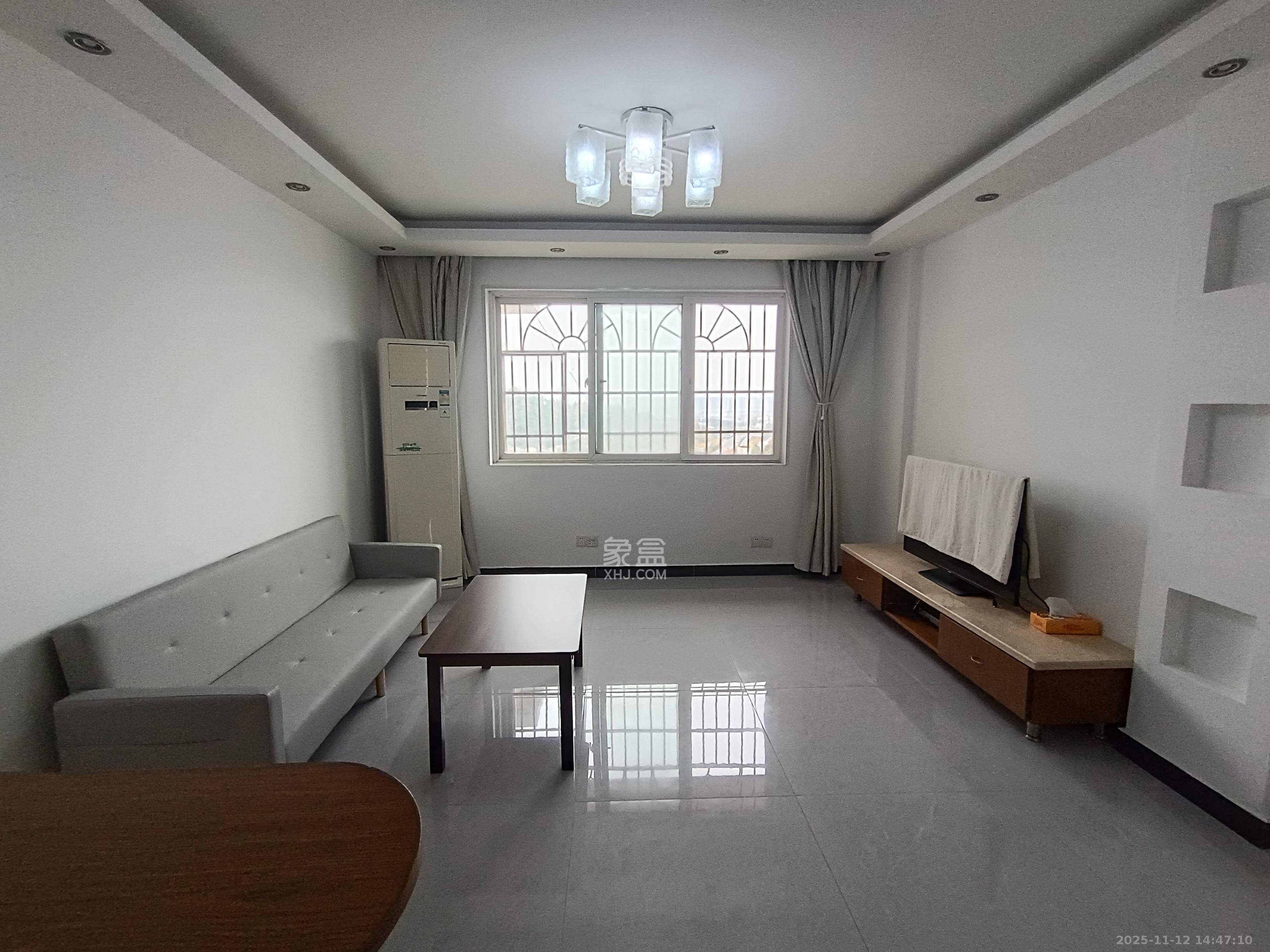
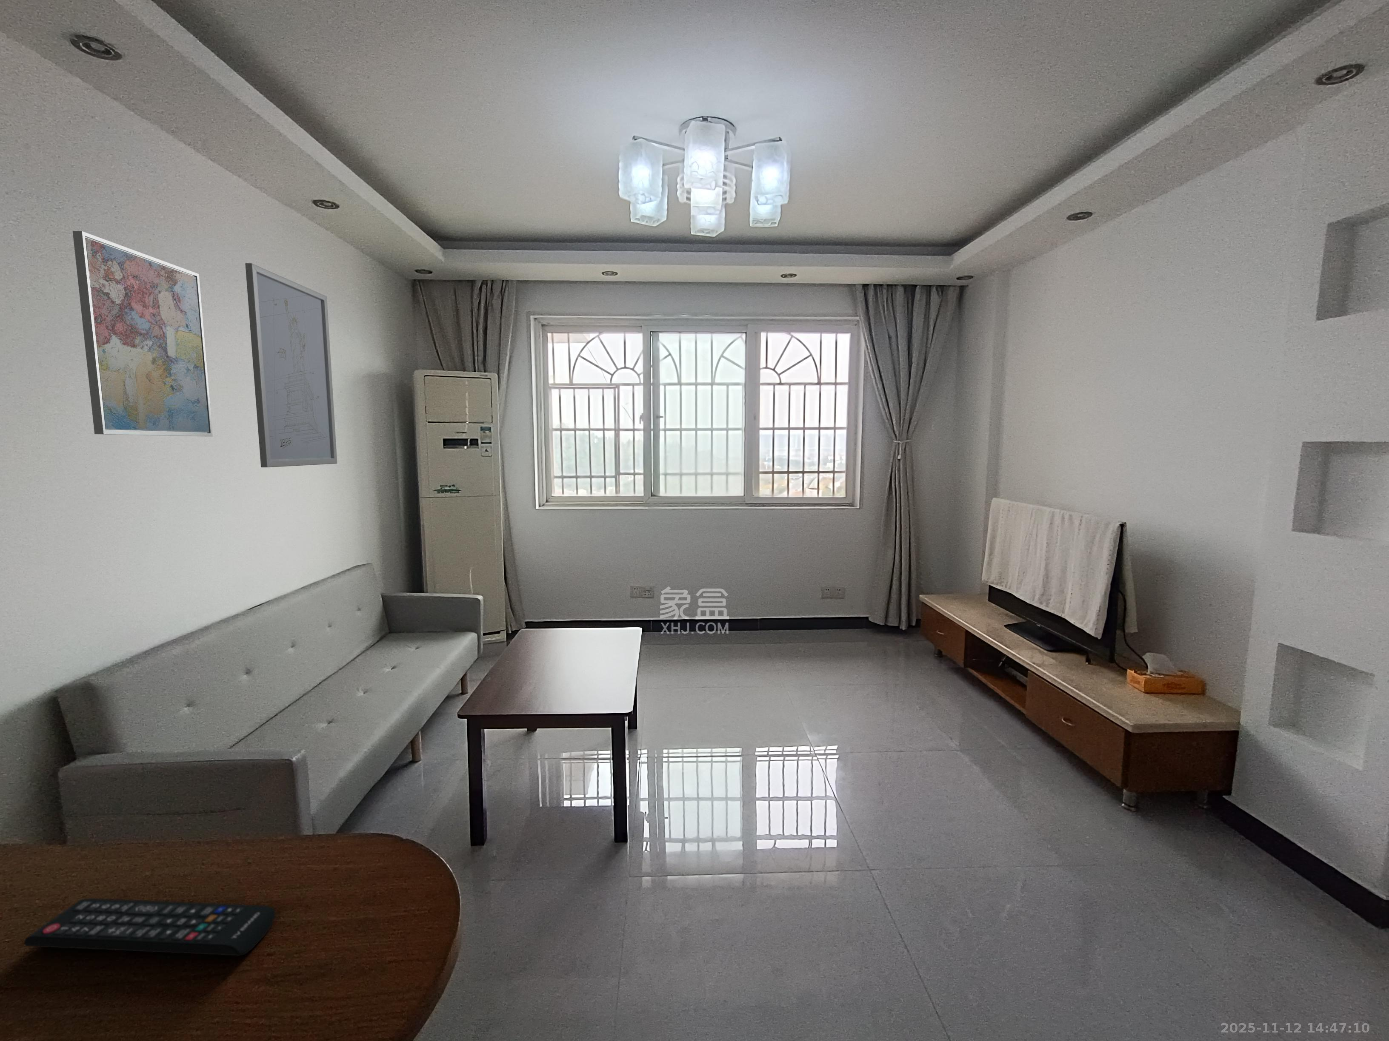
+ wall art [245,262,338,468]
+ remote control [23,898,277,957]
+ wall art [72,231,213,436]
